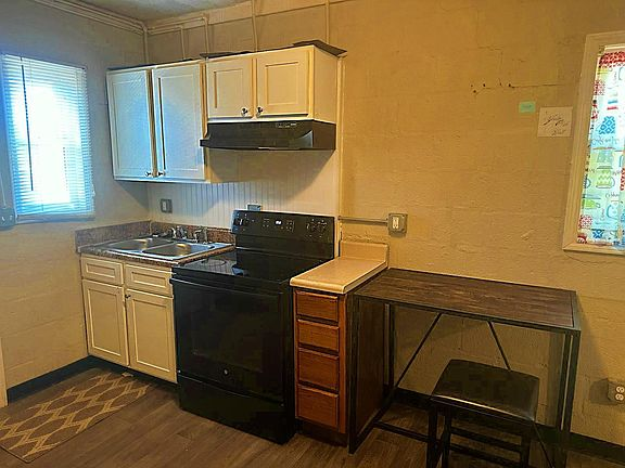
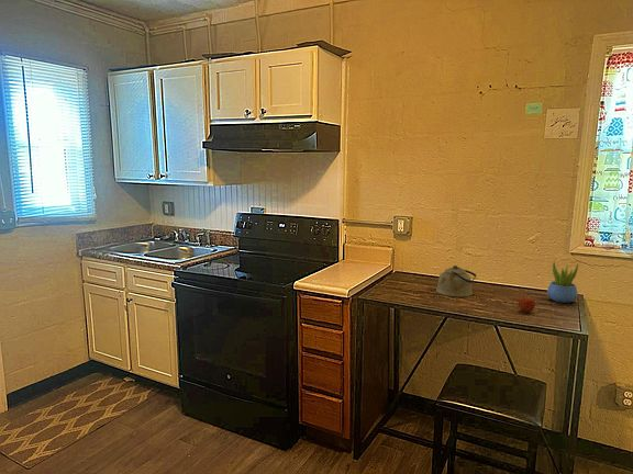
+ fruit [517,293,536,314]
+ succulent plant [546,260,579,304]
+ kettle [435,264,478,297]
